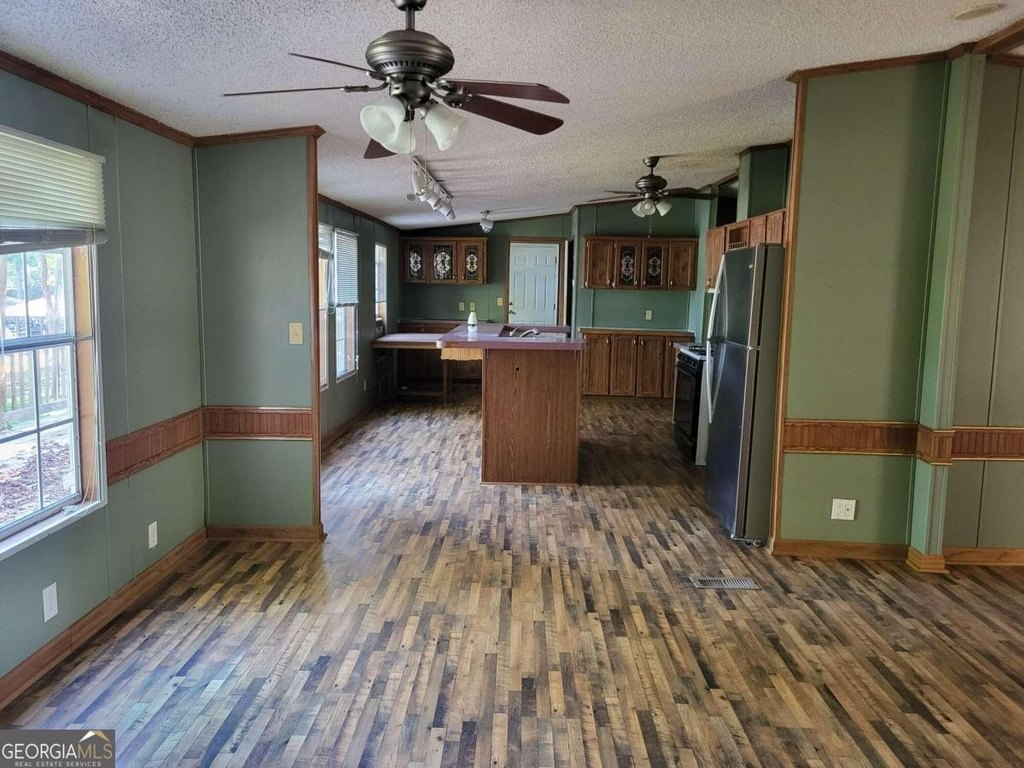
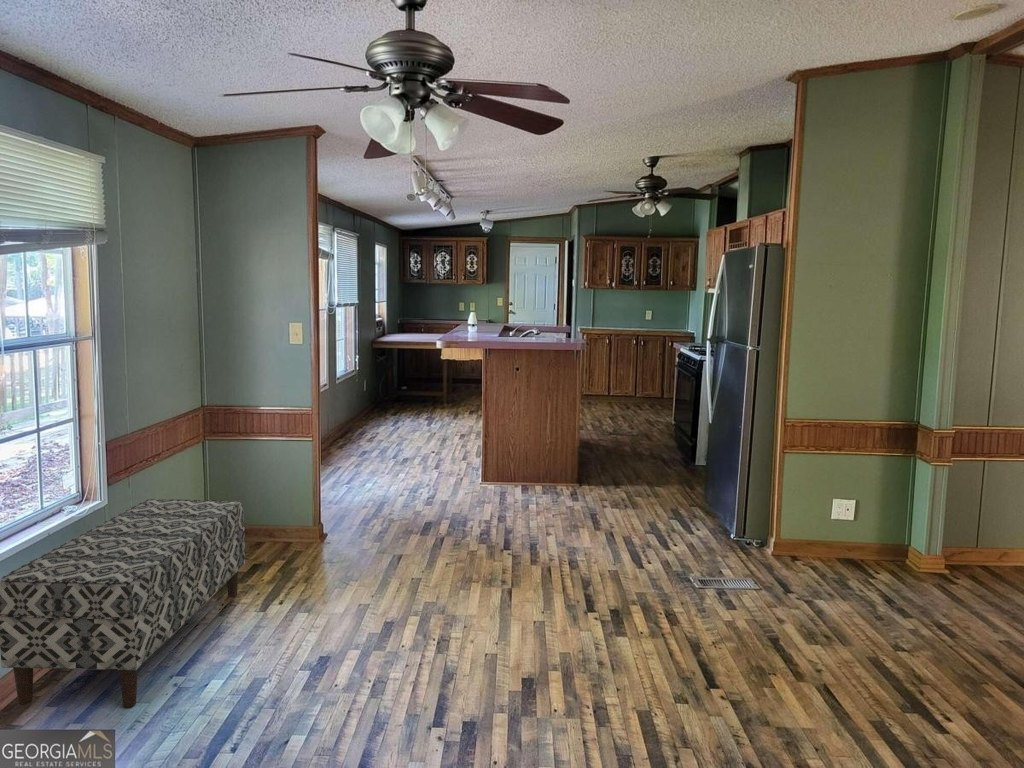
+ bench [0,498,246,708]
